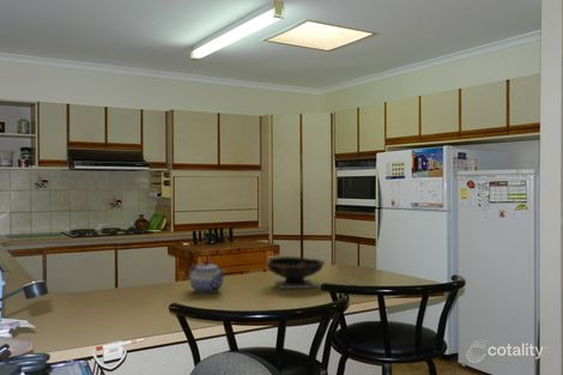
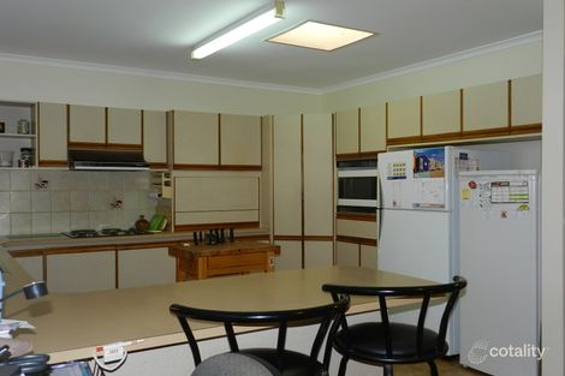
- teapot [187,259,226,295]
- bowl [265,255,326,290]
